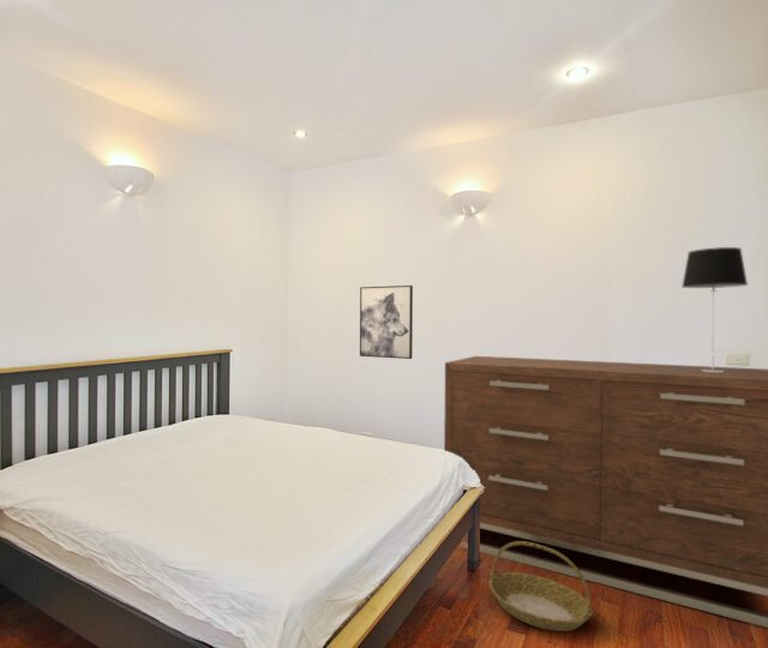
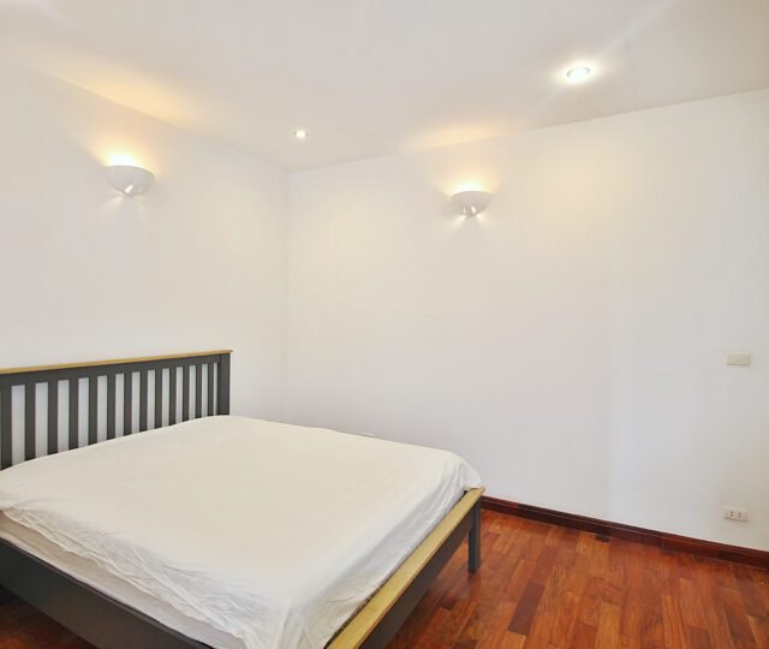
- basket [487,540,594,632]
- wall art [359,284,414,360]
- table lamp [680,246,749,372]
- dresser [443,355,768,629]
